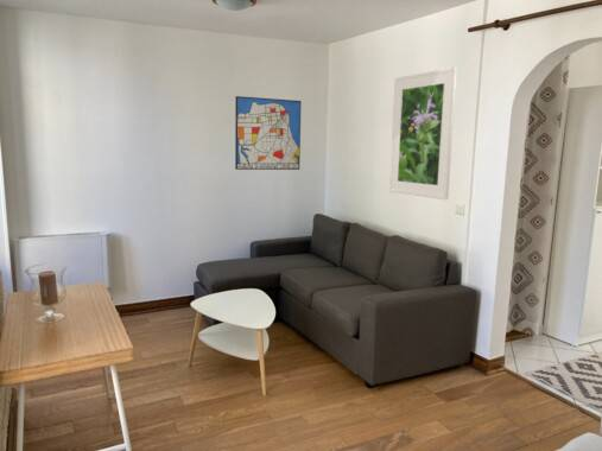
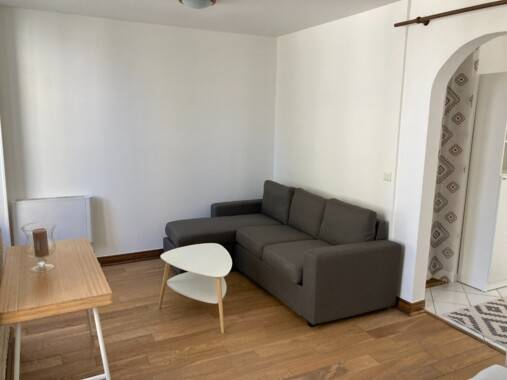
- wall art [234,95,303,171]
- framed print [388,66,458,201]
